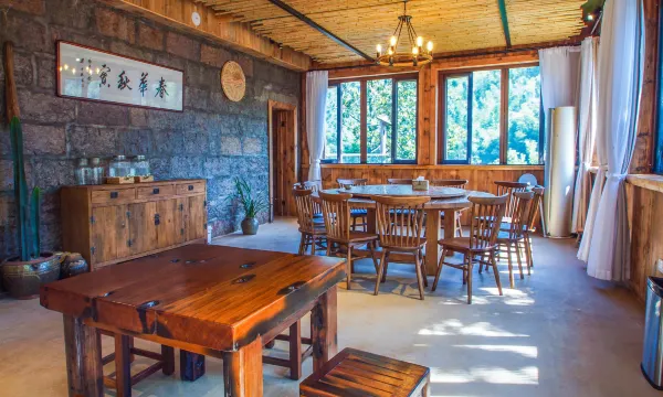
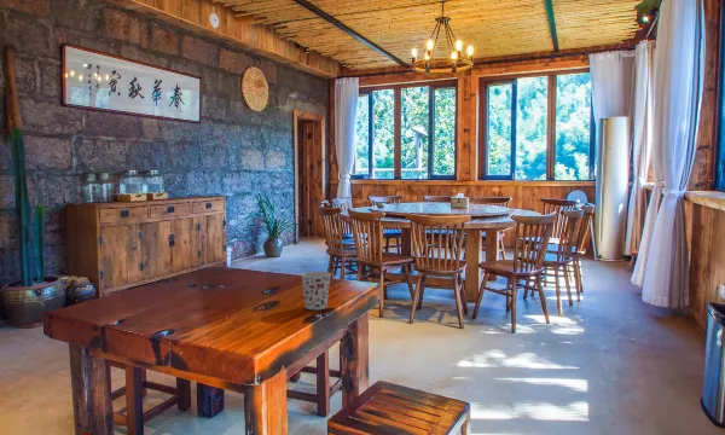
+ cup [300,271,332,311]
